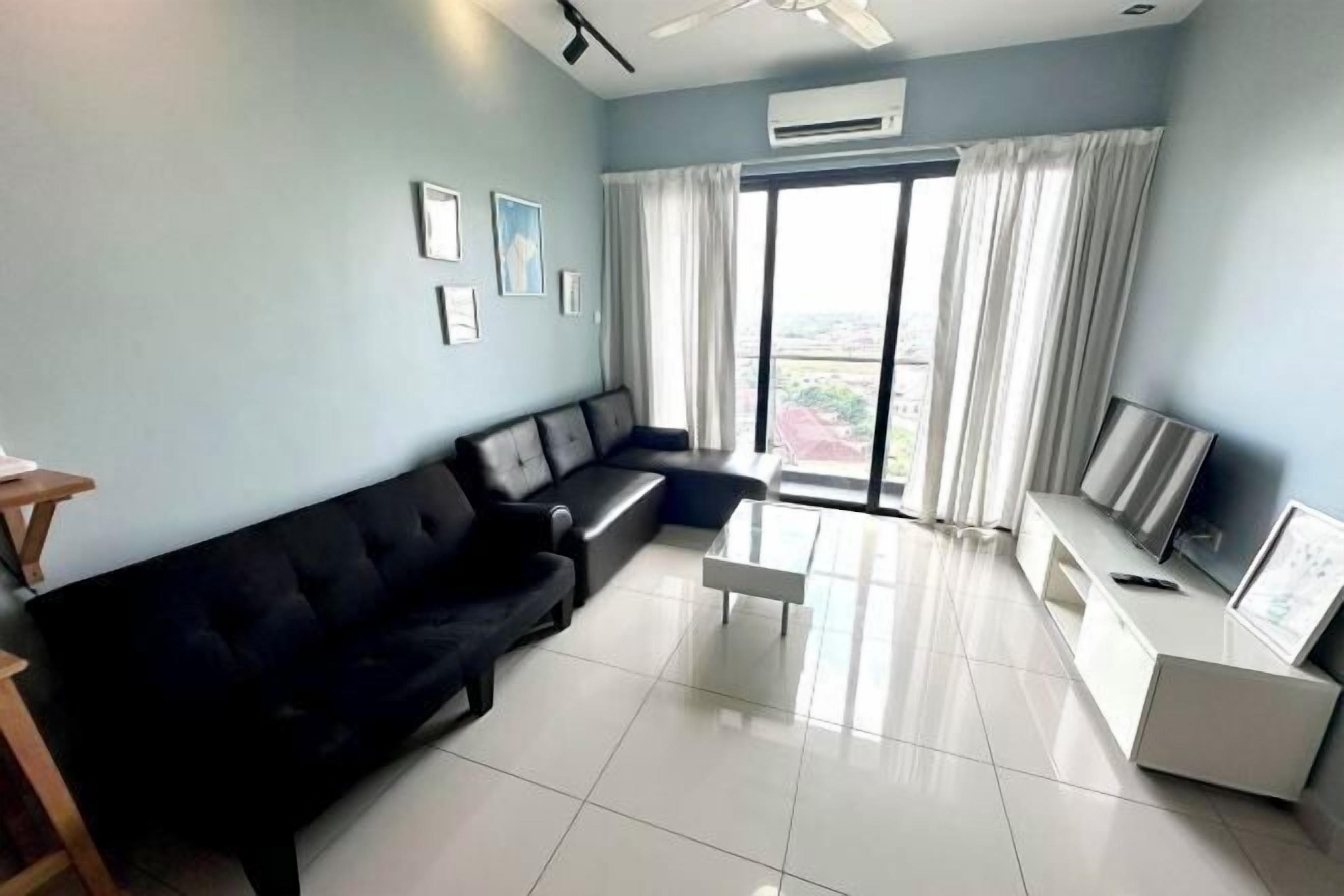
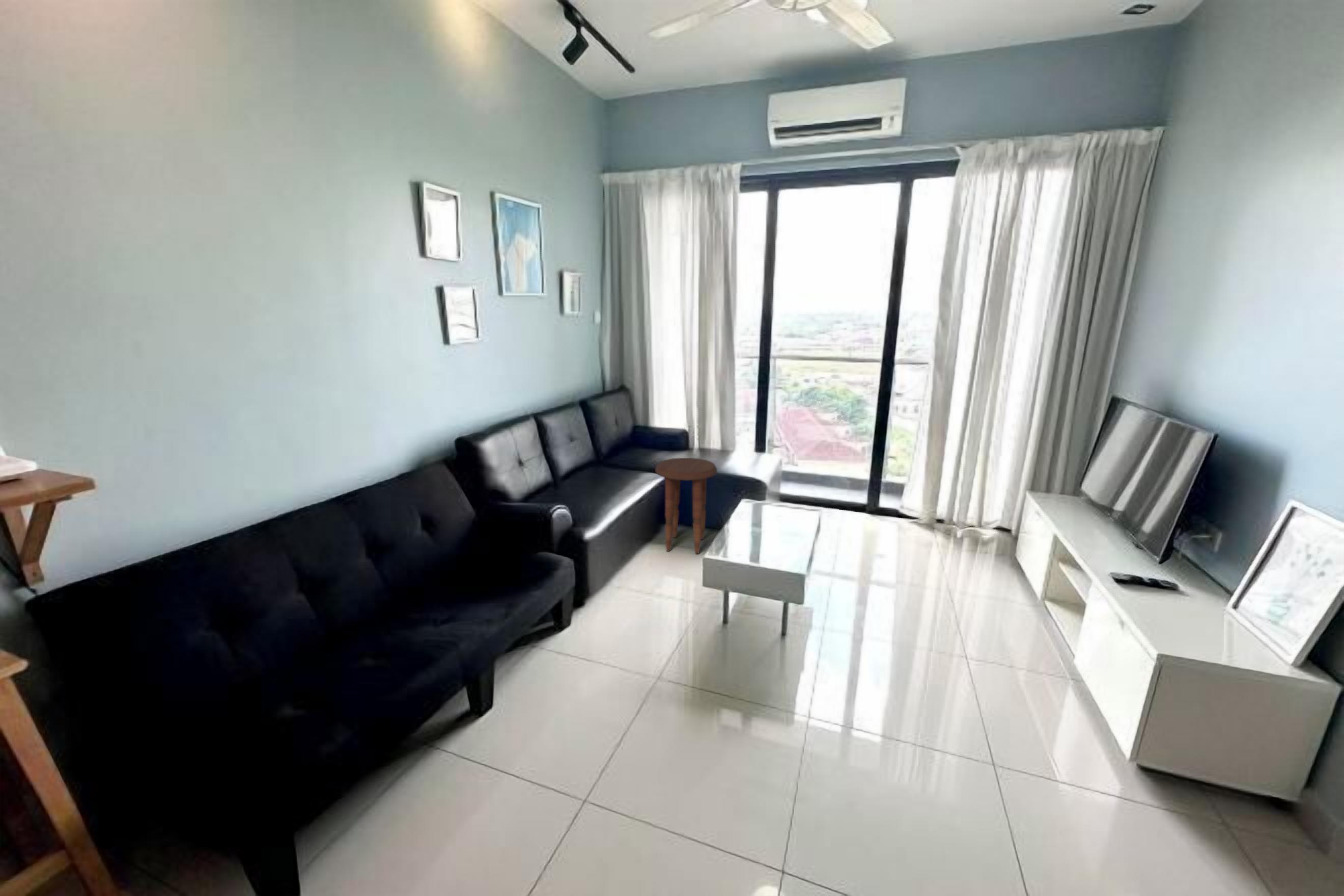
+ side table [655,457,718,554]
